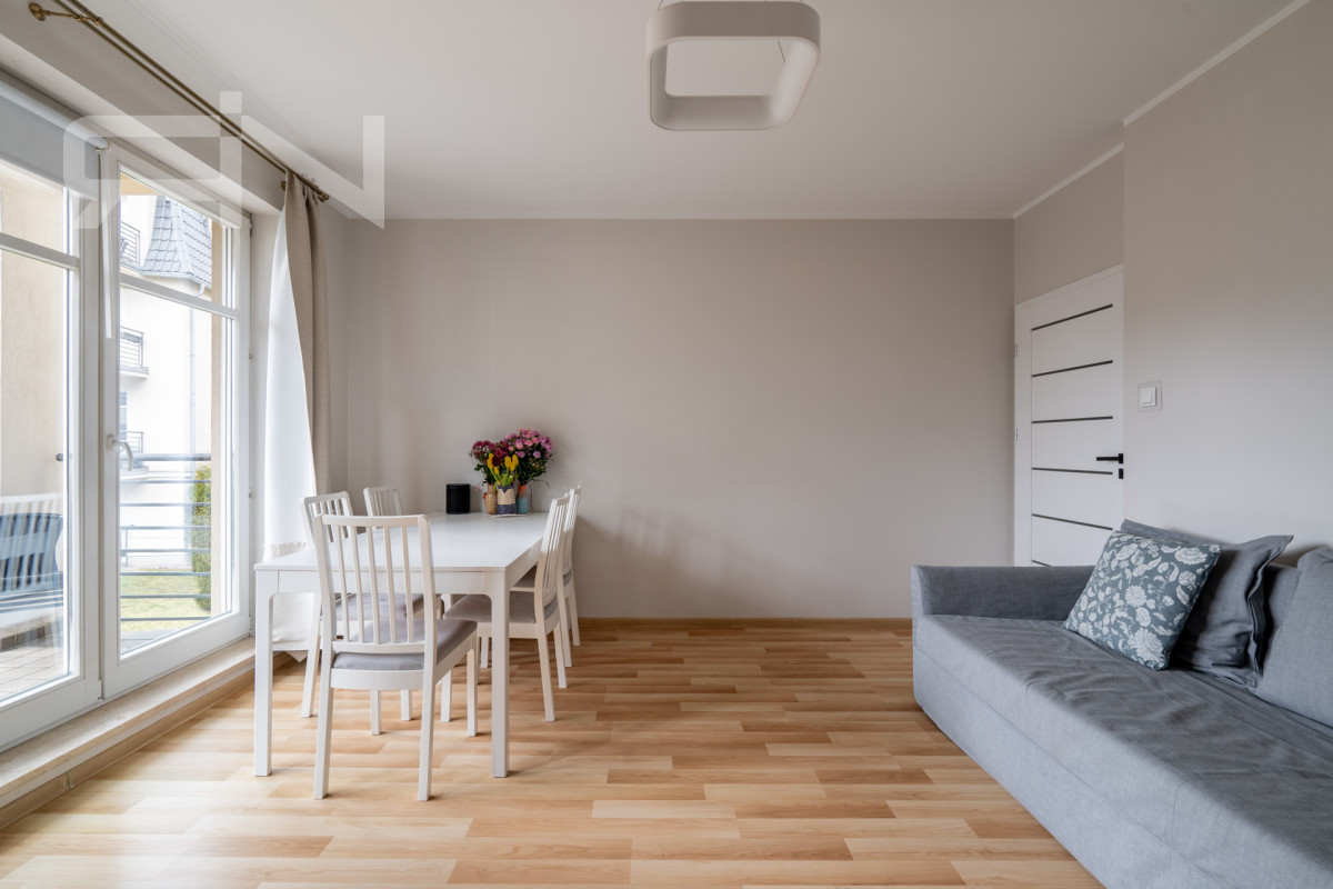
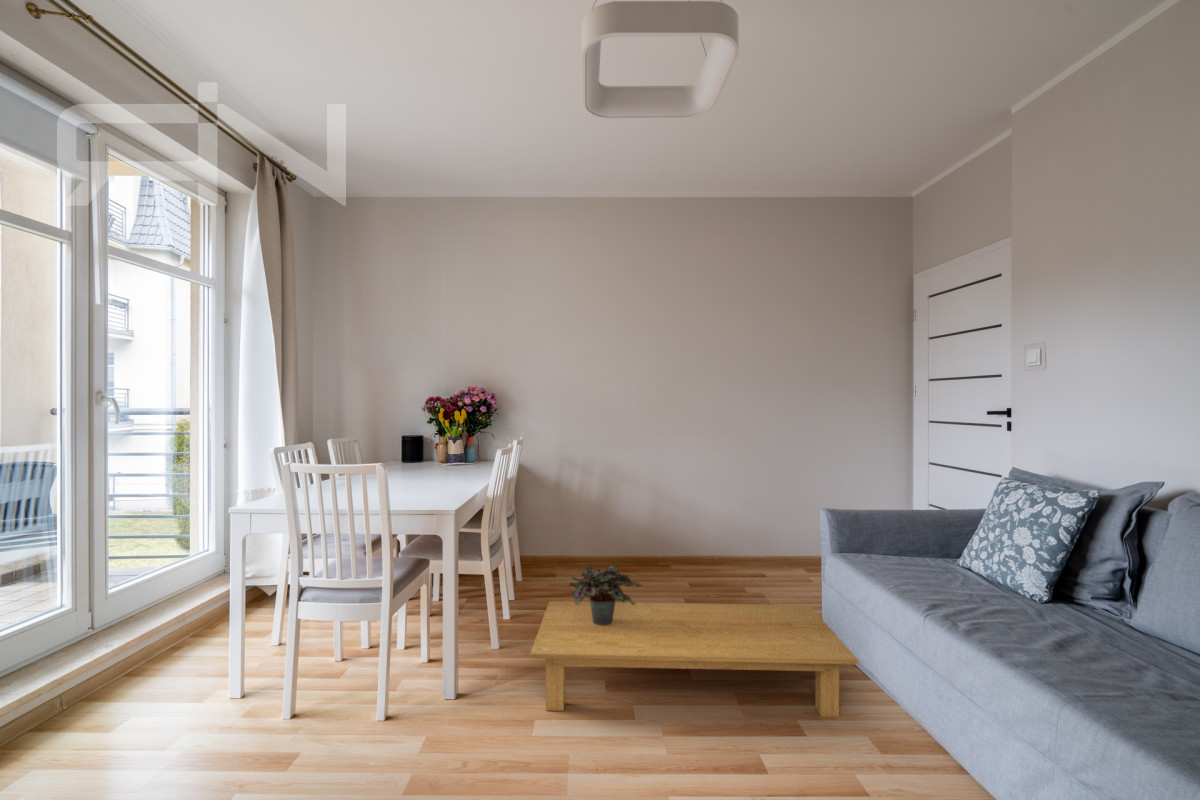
+ potted plant [567,565,645,626]
+ coffee table [529,600,859,718]
